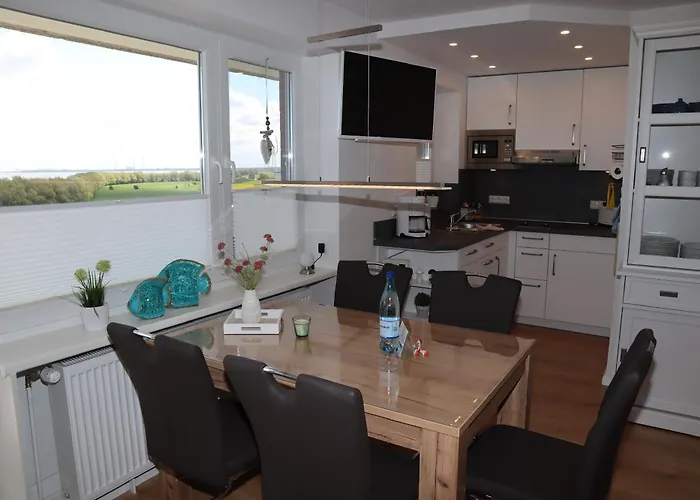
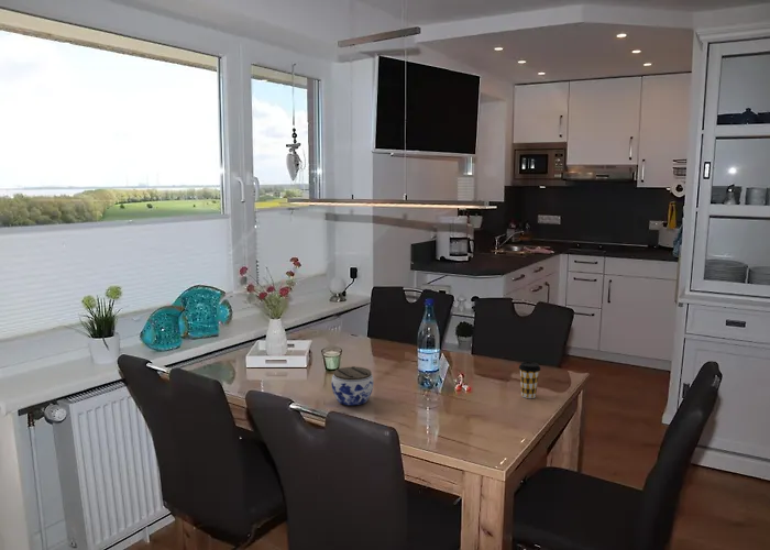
+ coffee cup [518,361,541,399]
+ jar [330,365,375,407]
